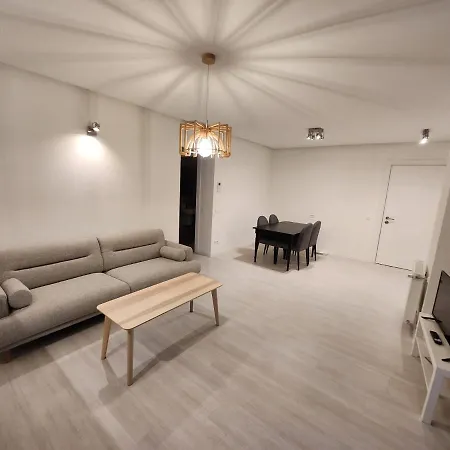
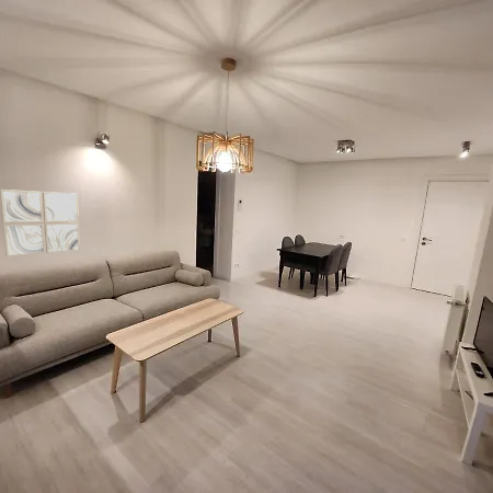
+ wall art [0,188,81,257]
